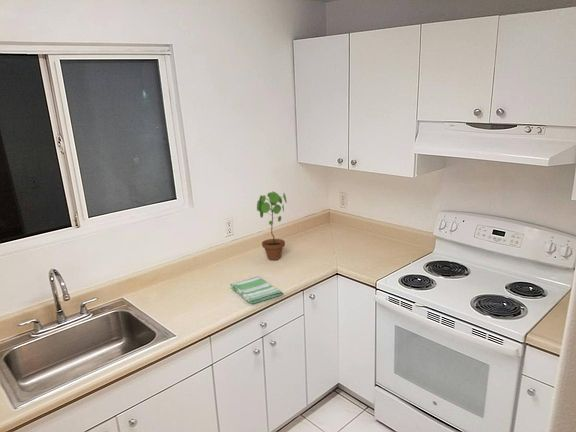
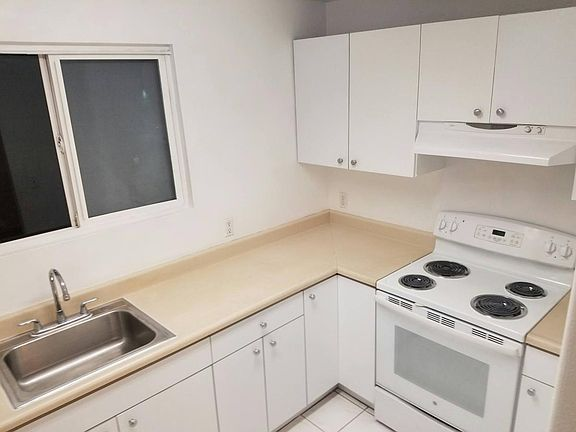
- potted plant [256,190,288,261]
- dish towel [229,275,284,304]
